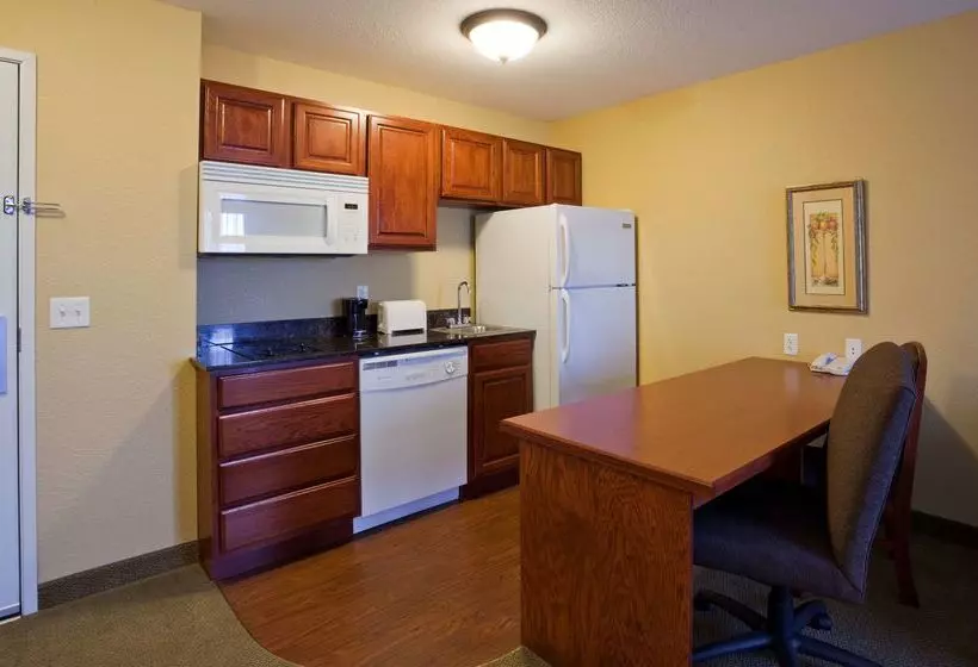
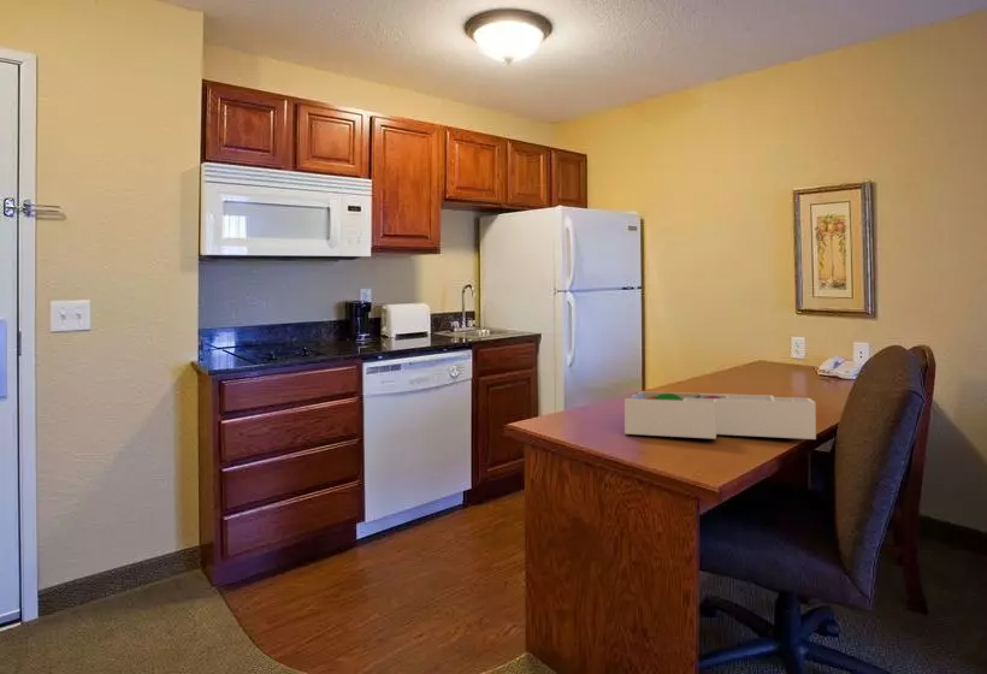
+ desk organizer [623,391,817,441]
